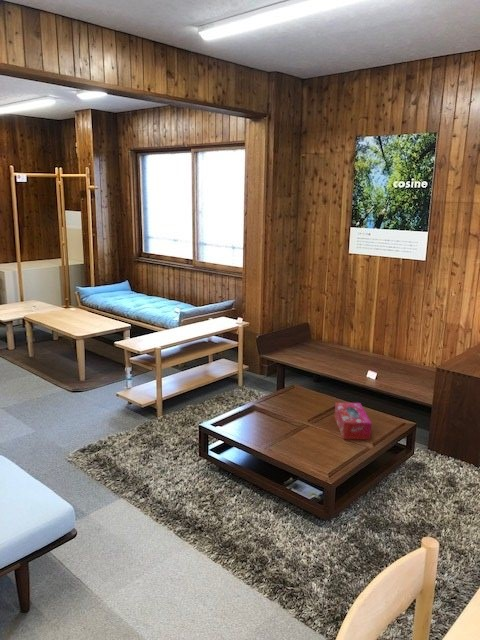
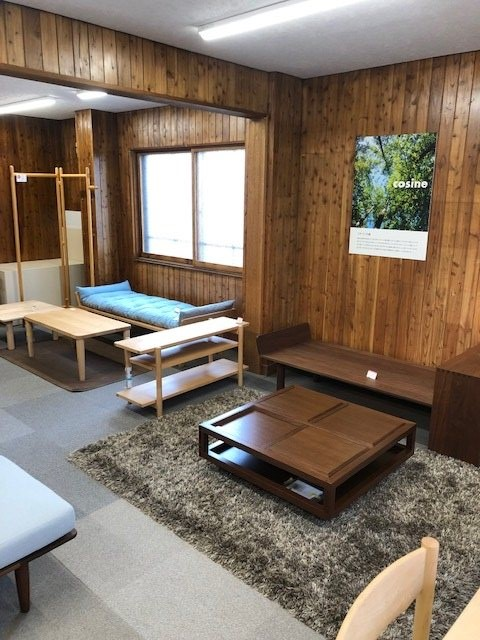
- tissue box [334,402,373,441]
